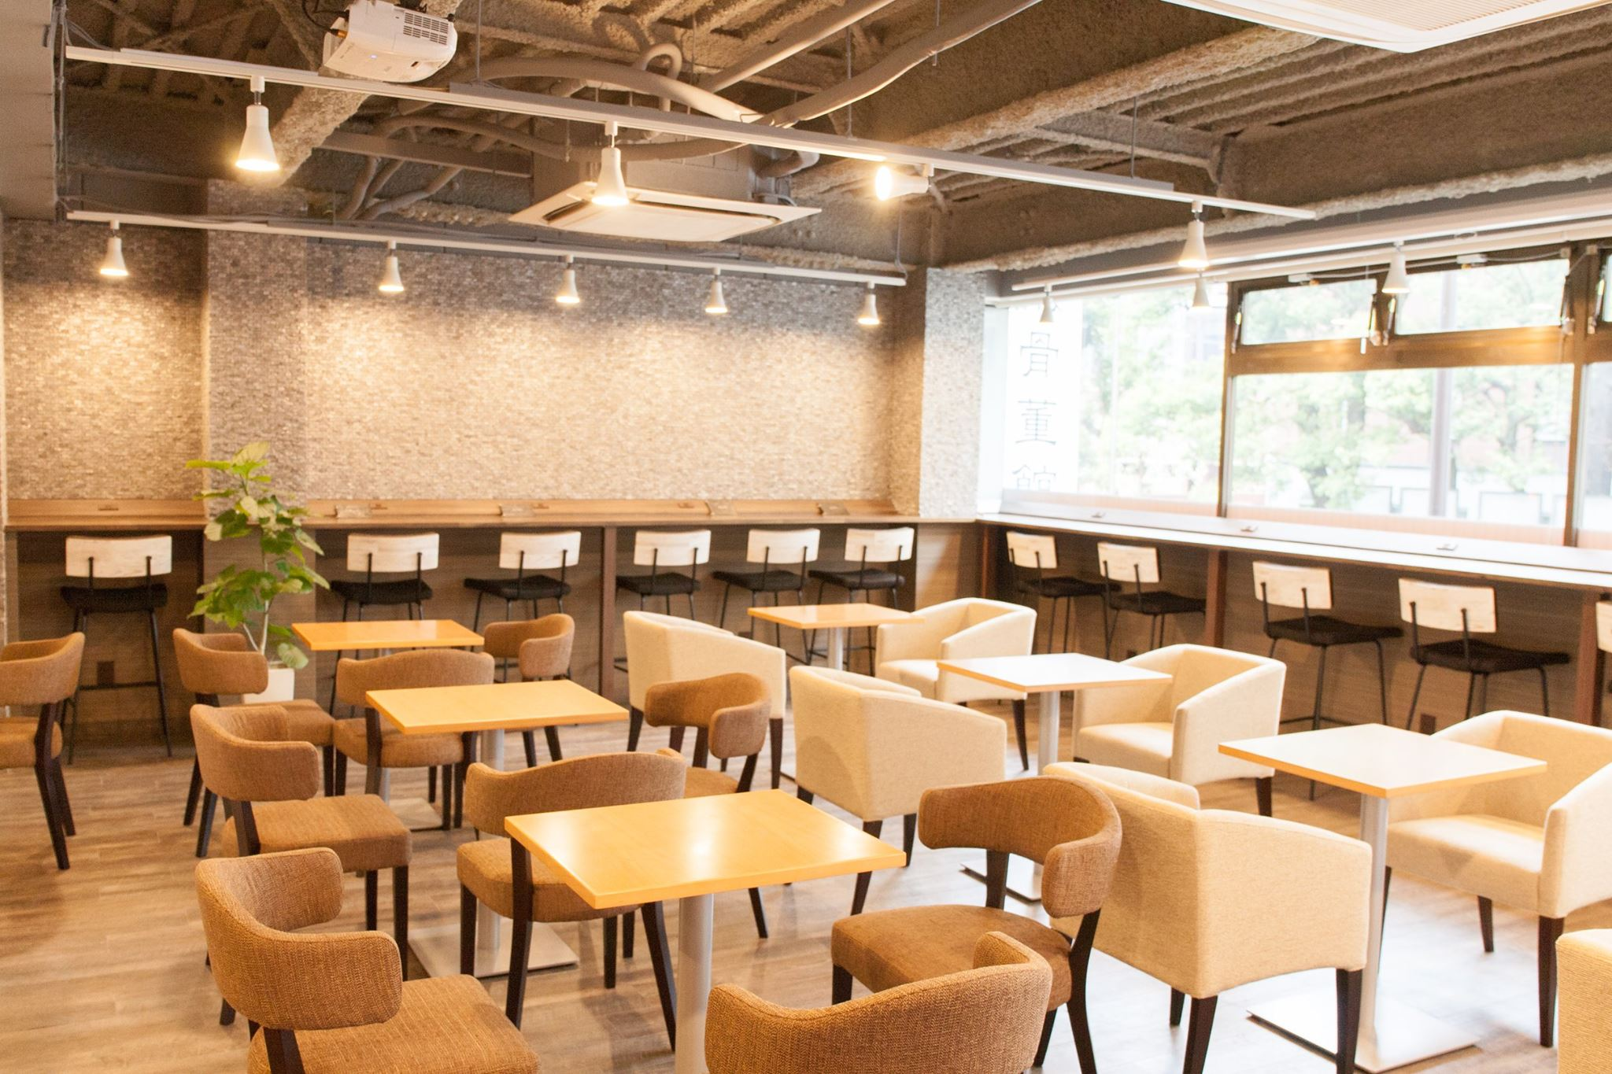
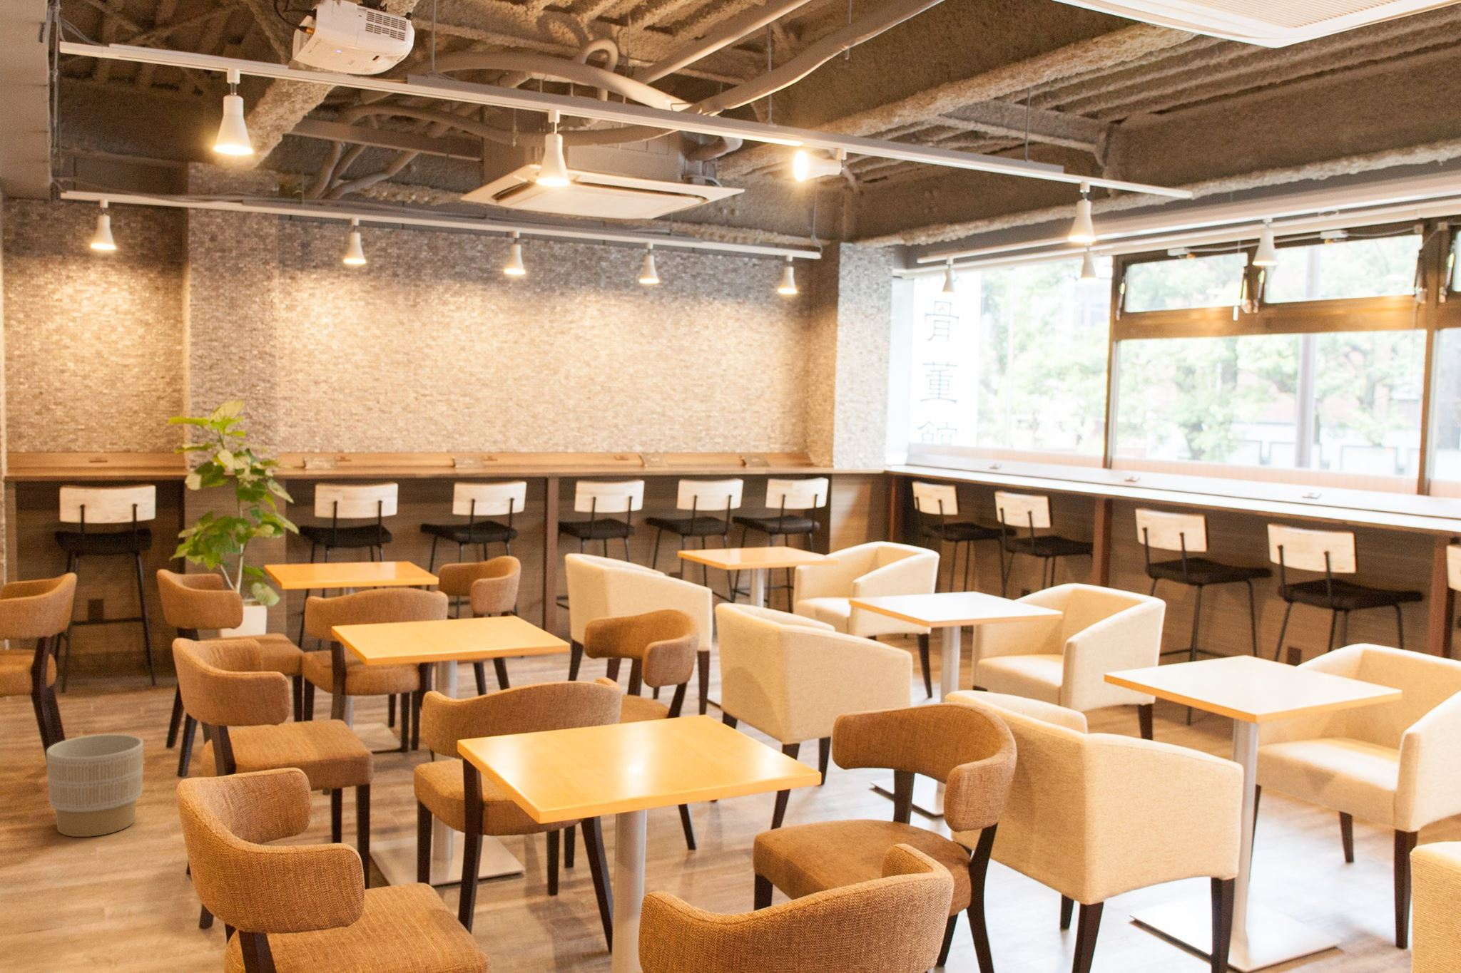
+ planter [46,733,144,837]
